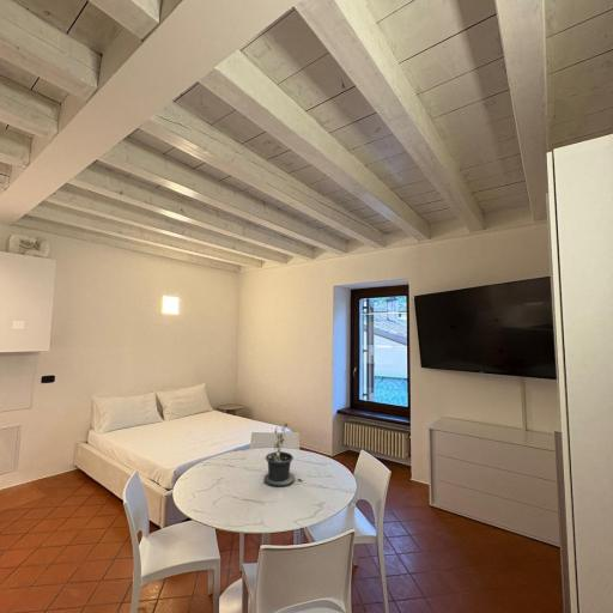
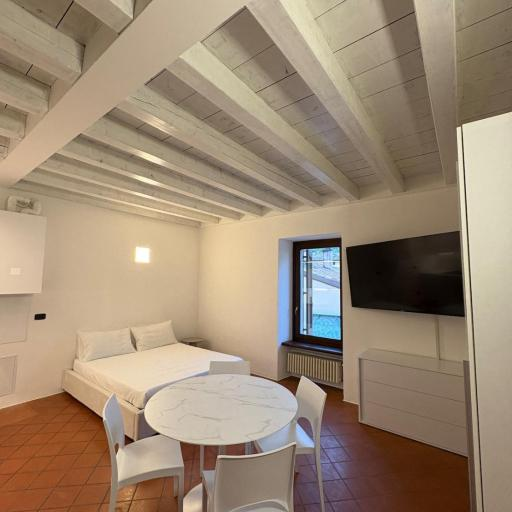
- potted plant [263,423,304,487]
